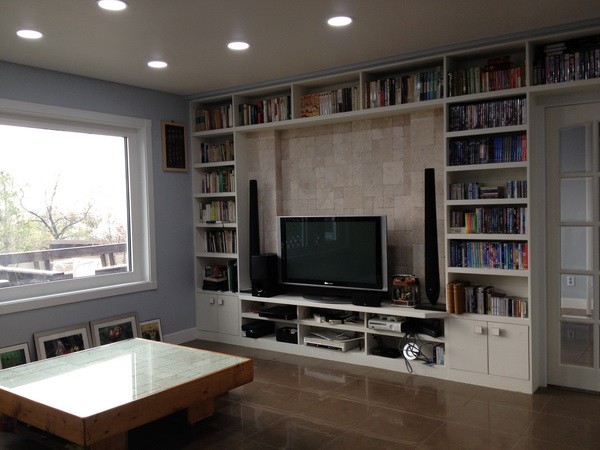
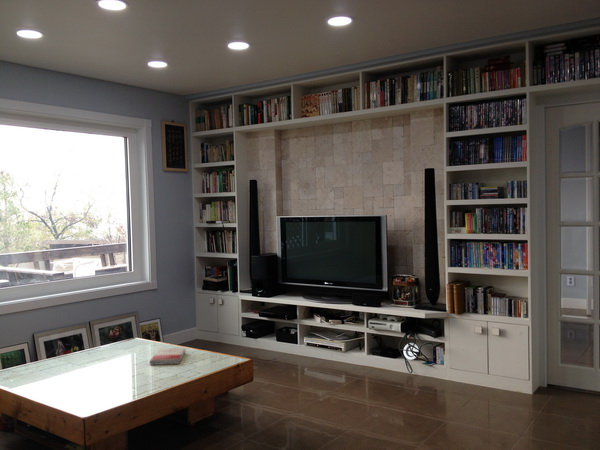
+ book [149,347,187,366]
